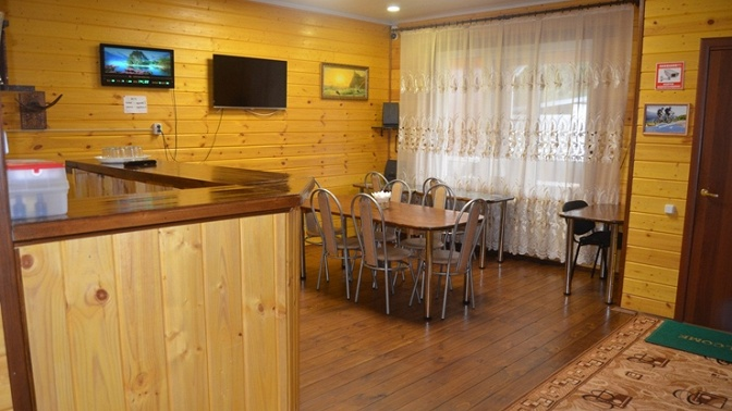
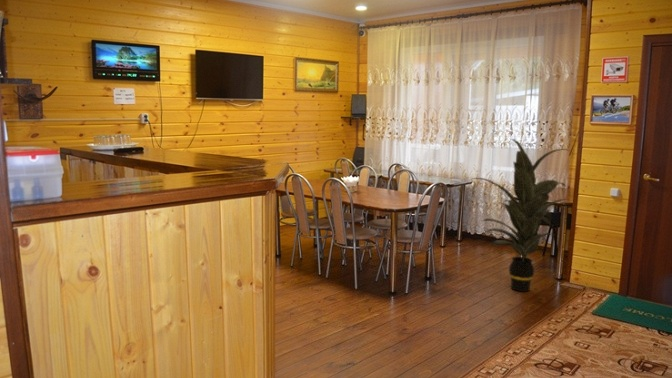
+ indoor plant [472,138,572,292]
